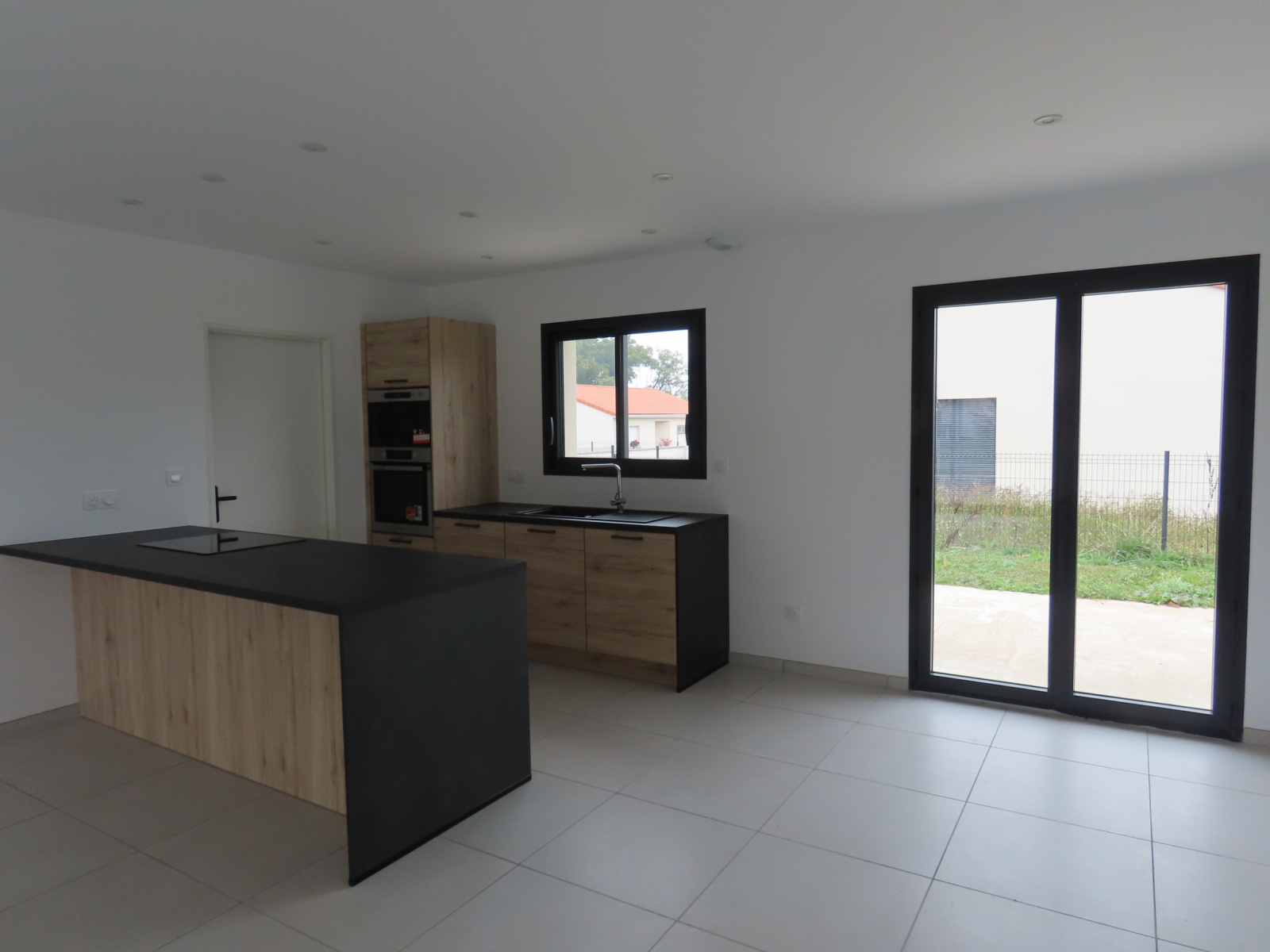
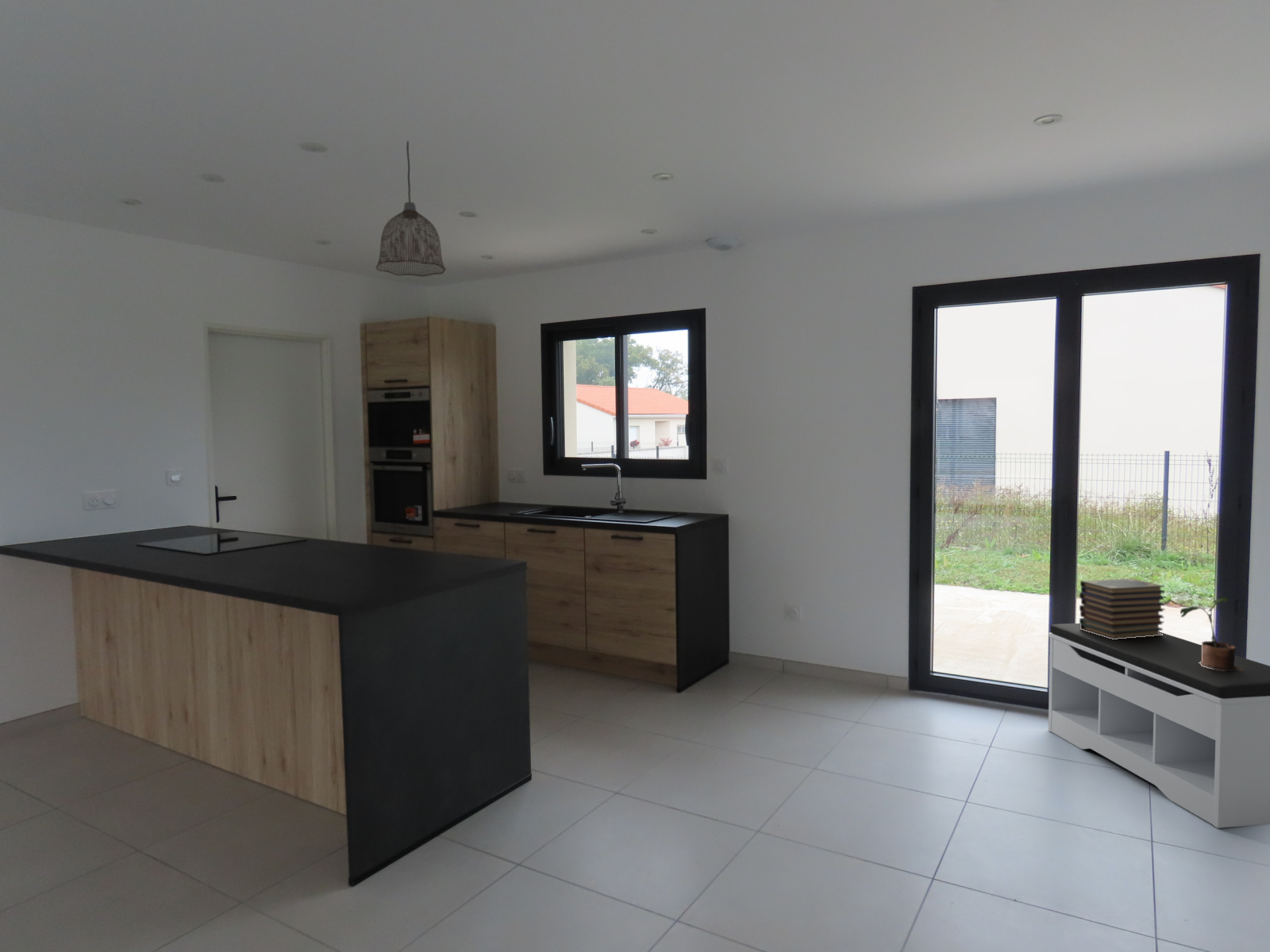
+ pendant lamp [375,140,447,278]
+ book stack [1079,578,1166,639]
+ potted plant [1180,596,1244,671]
+ bench [1048,623,1270,829]
